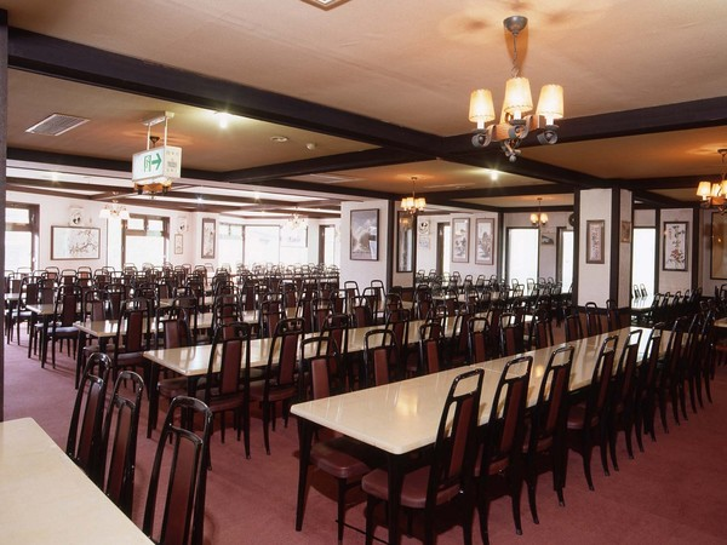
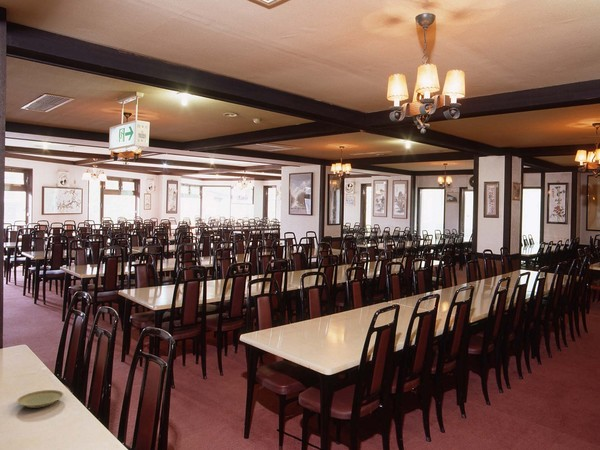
+ plate [16,389,65,409]
